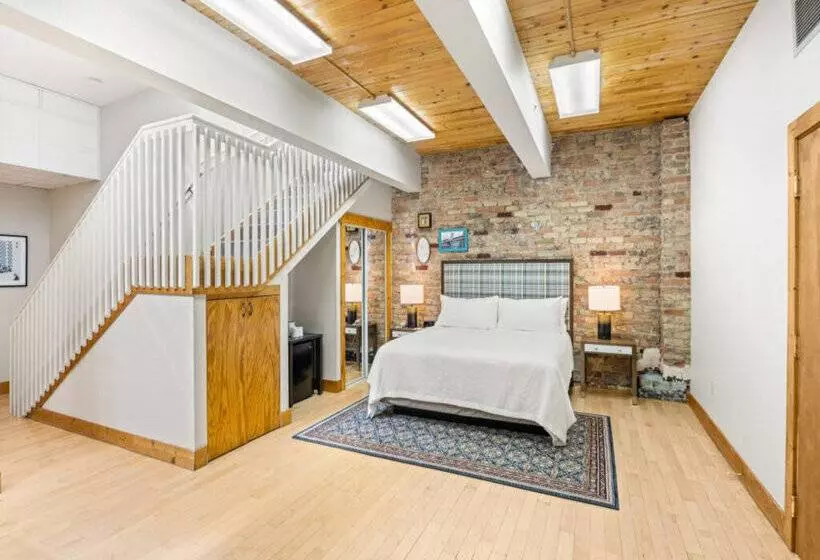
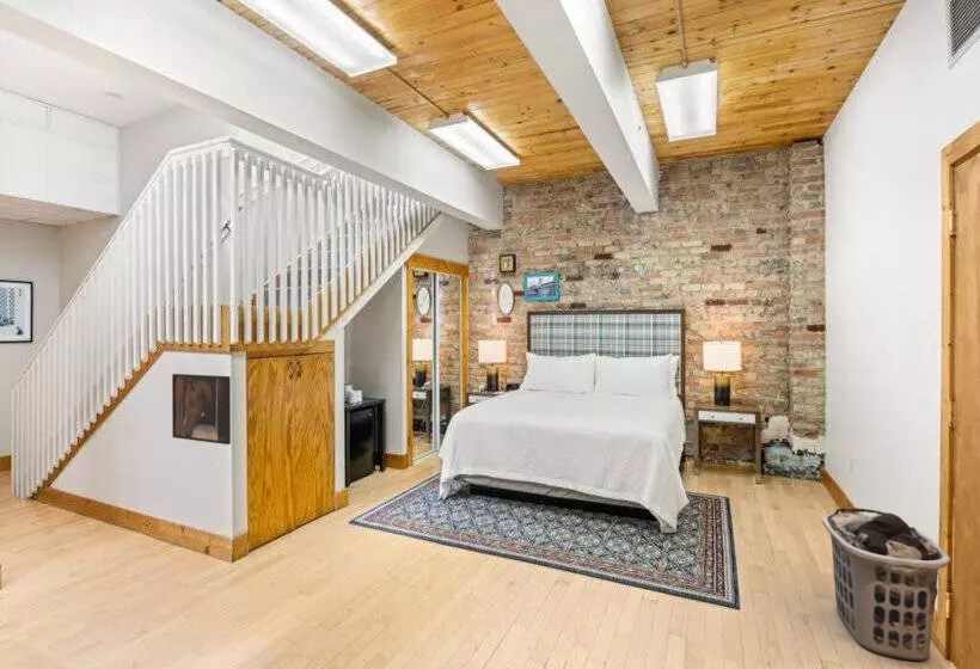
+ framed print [171,373,232,446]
+ clothes hamper [821,507,951,663]
